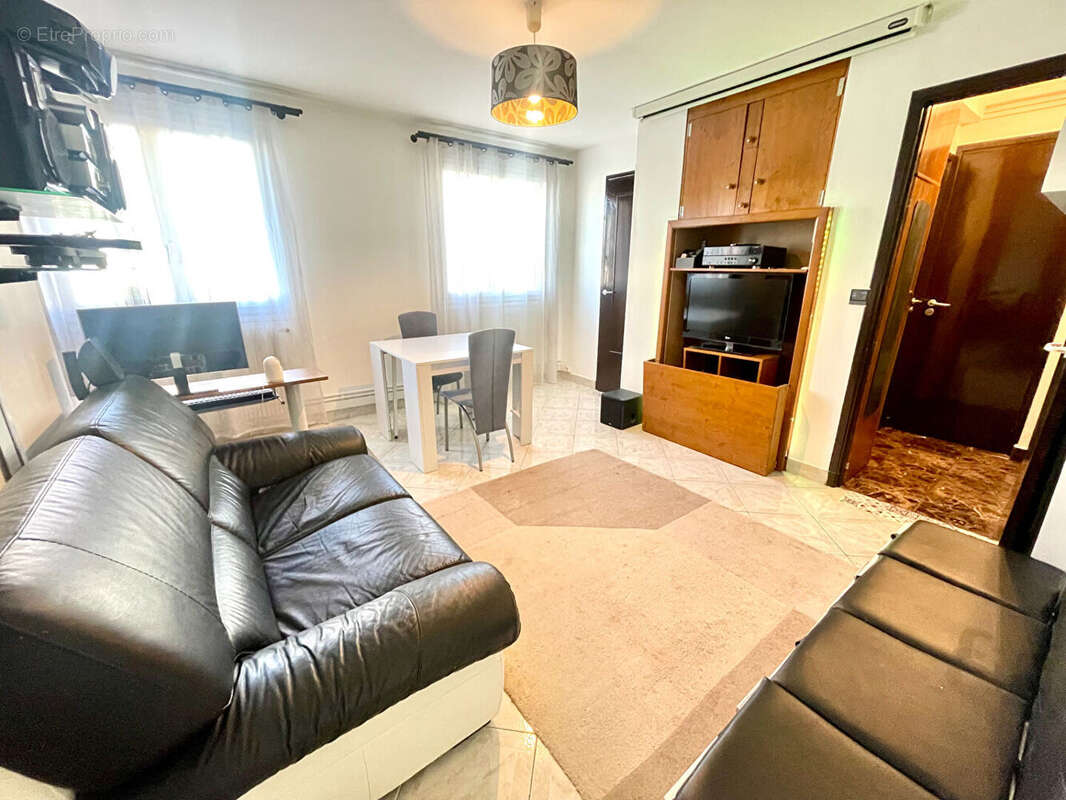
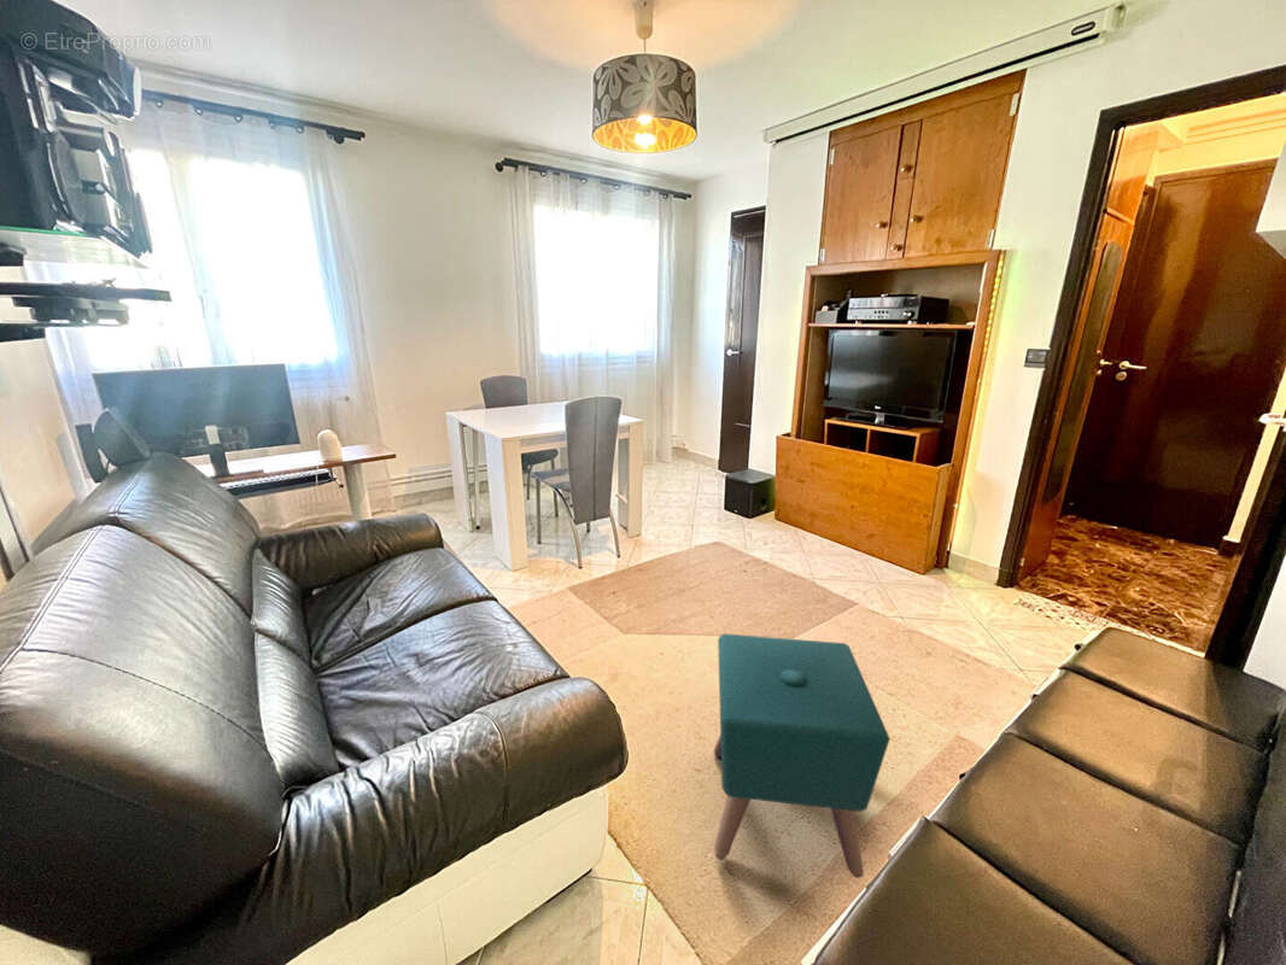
+ ottoman [713,633,892,879]
